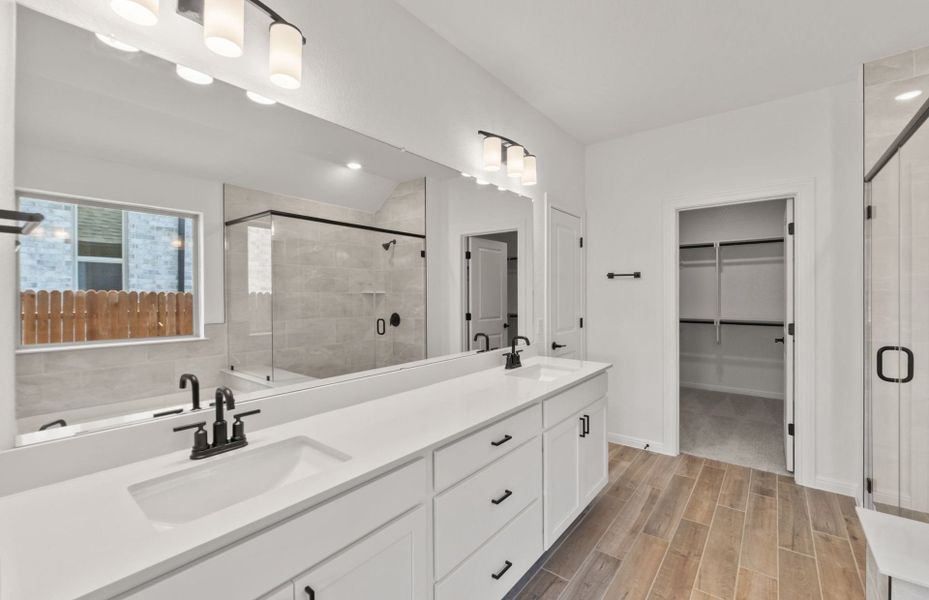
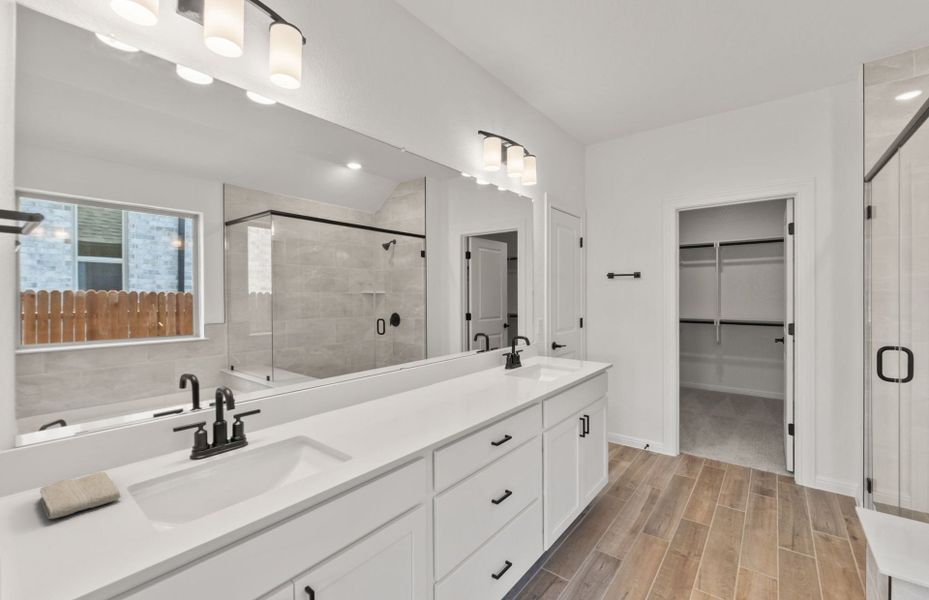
+ washcloth [39,471,122,520]
